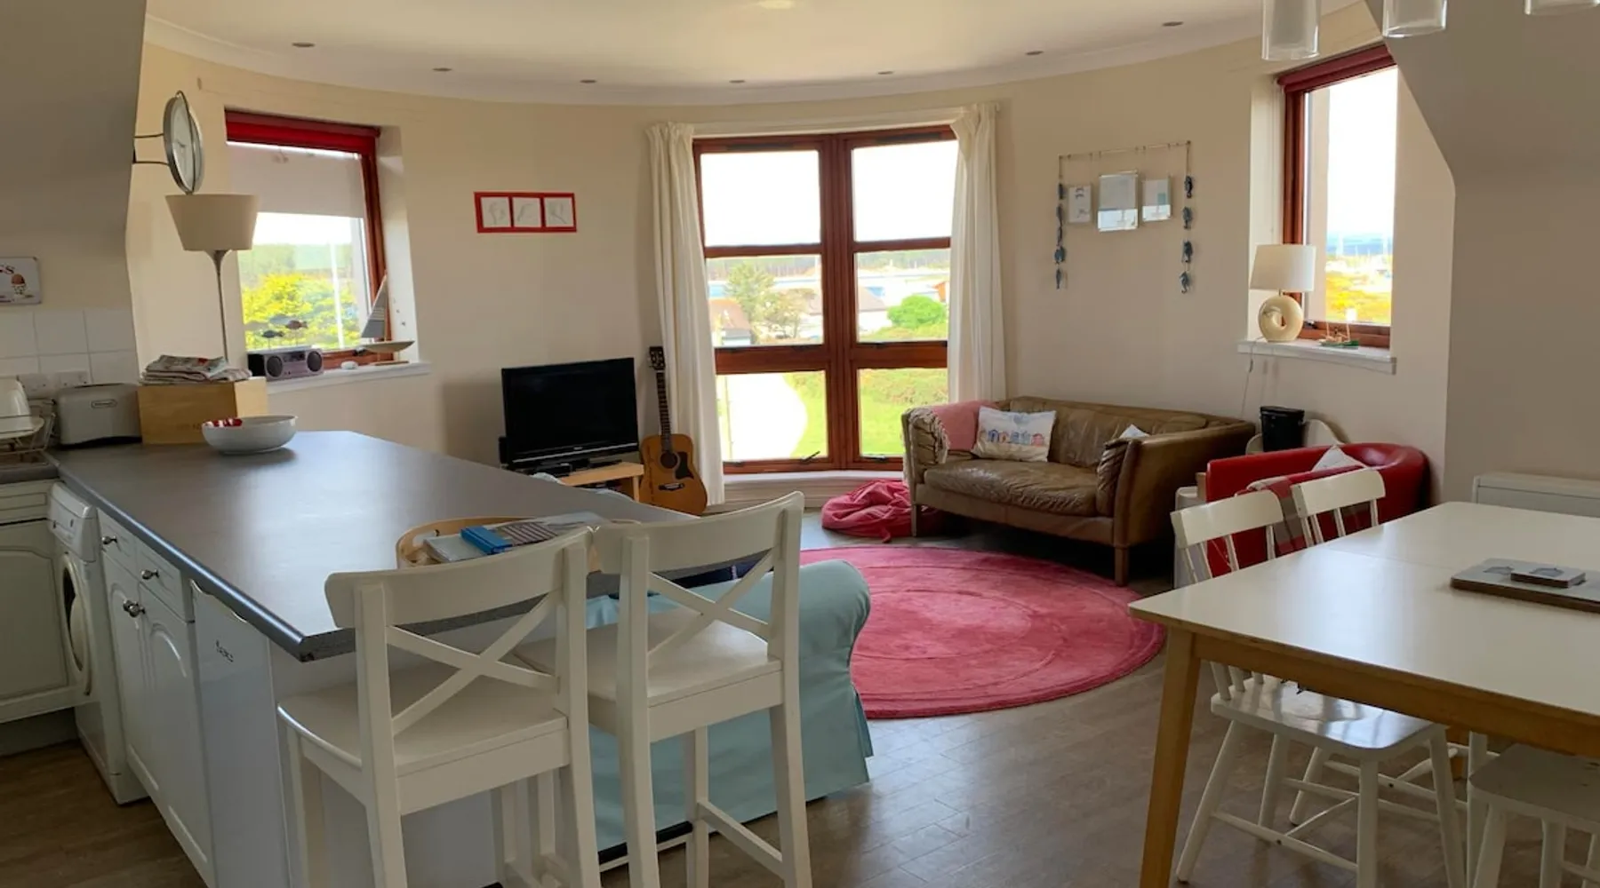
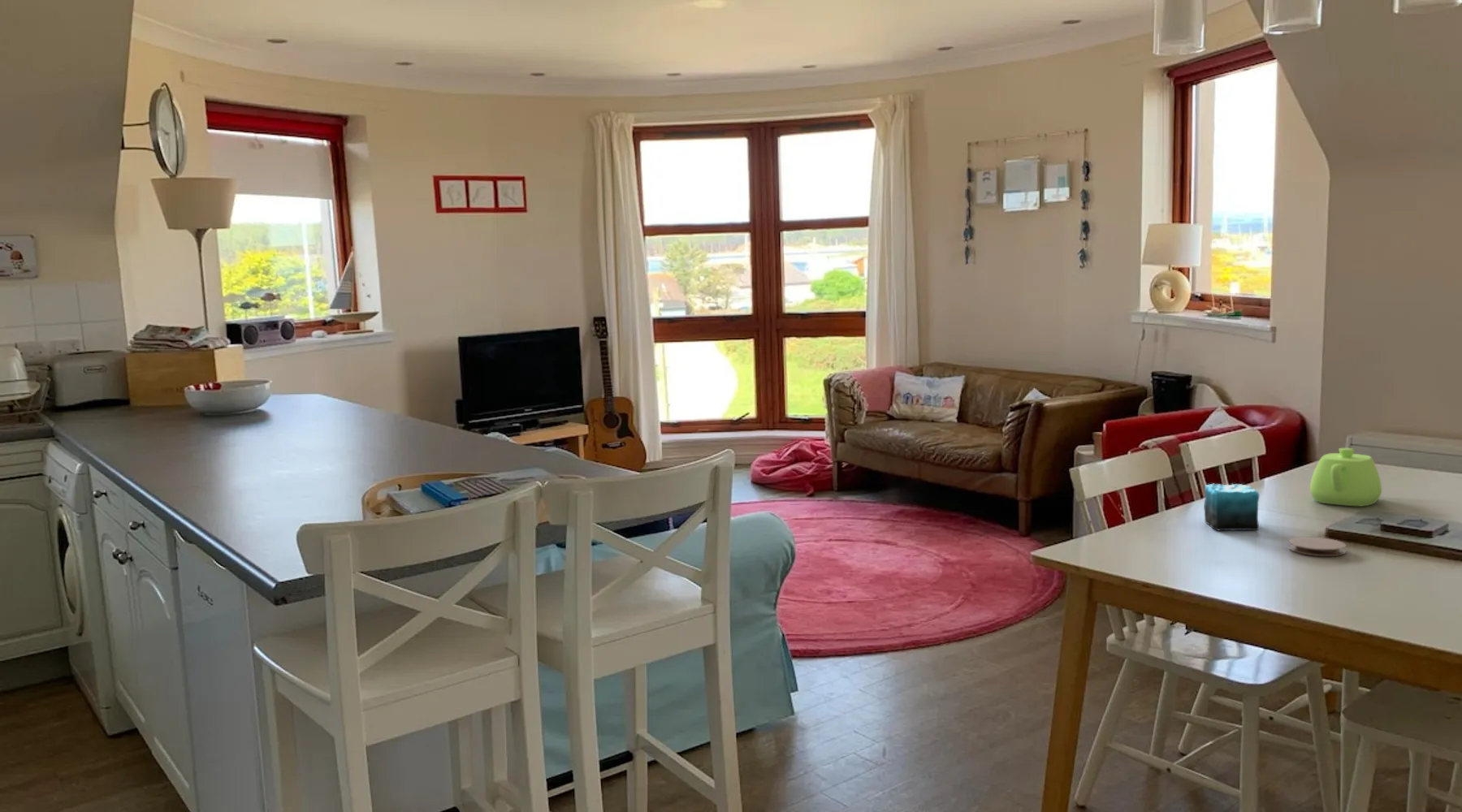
+ teapot [1309,447,1382,507]
+ coaster [1288,537,1347,557]
+ candle [1203,483,1260,531]
